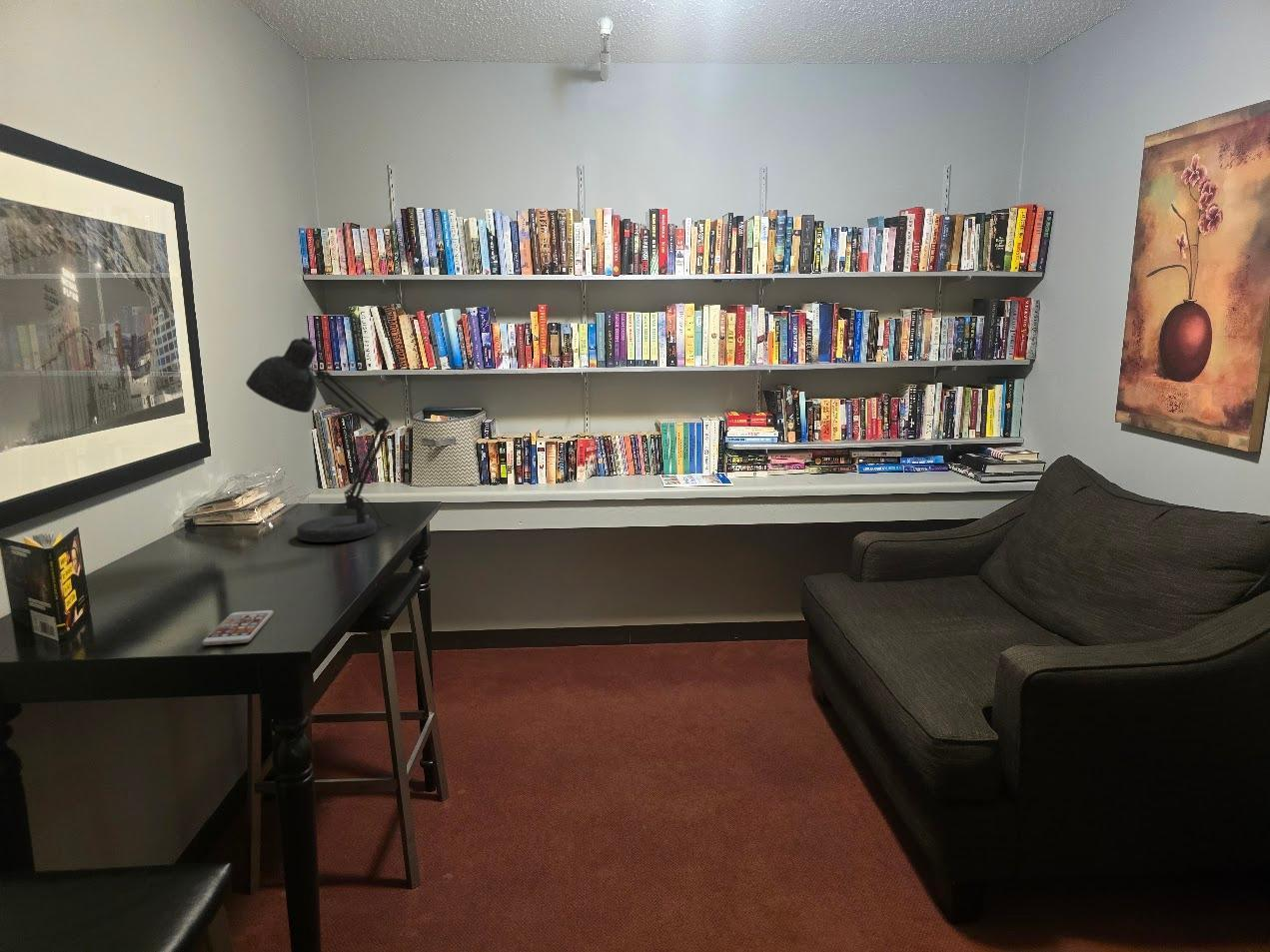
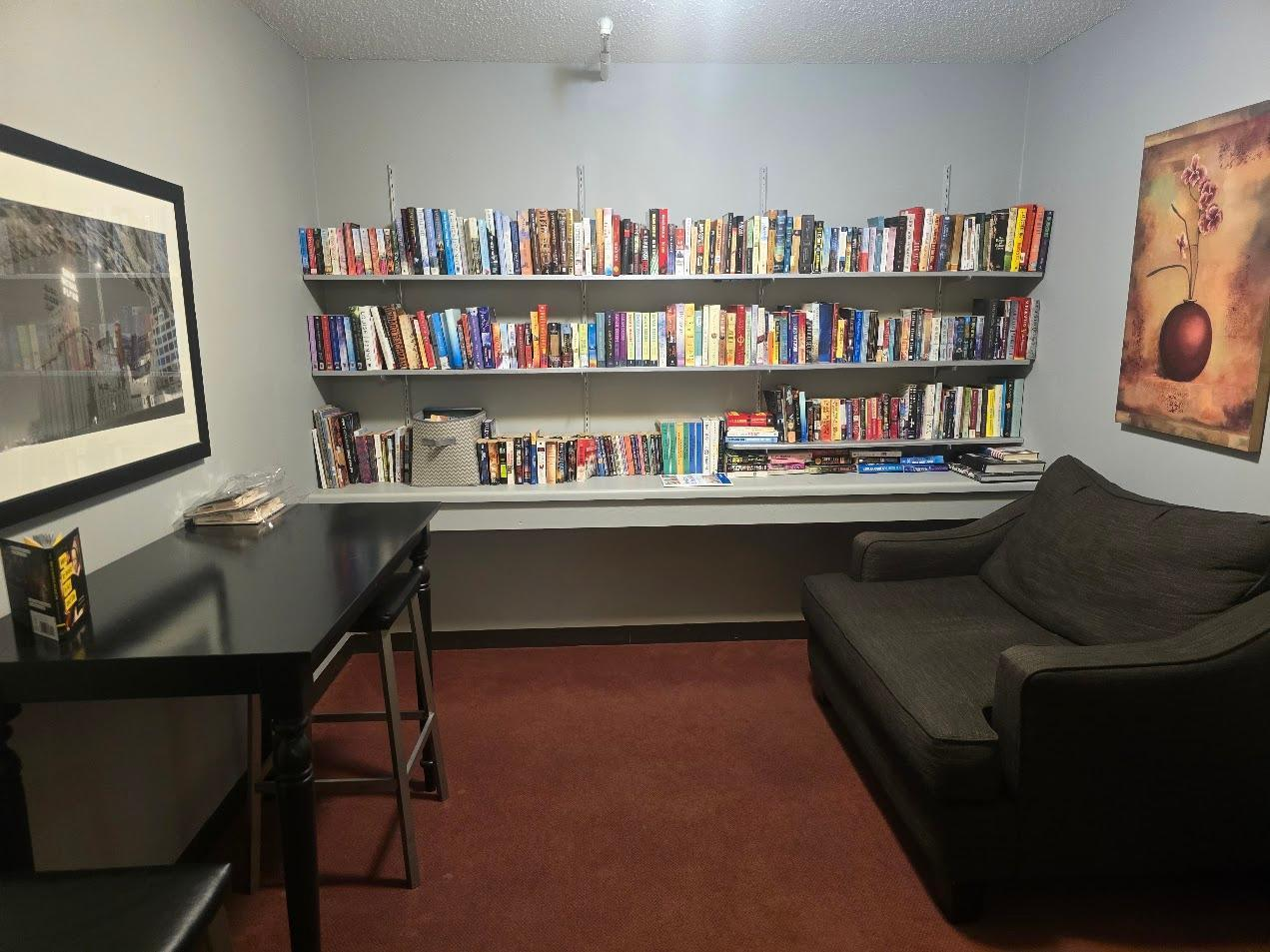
- desk lamp [245,337,393,543]
- smartphone [201,609,275,646]
